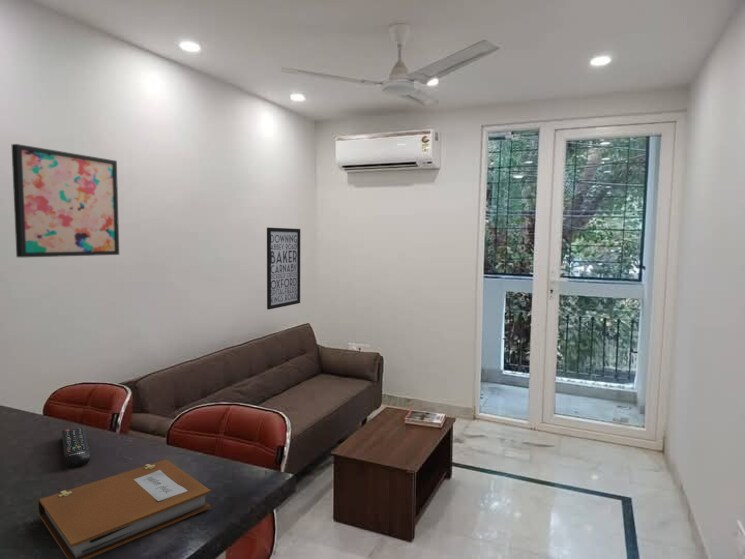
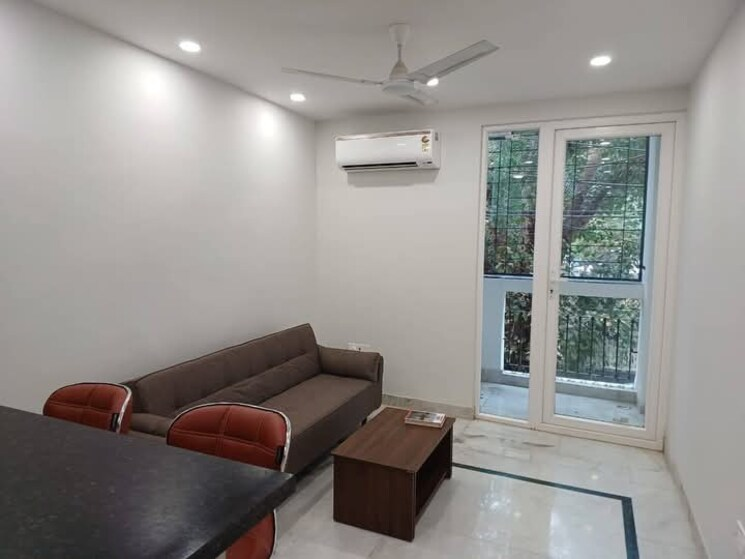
- notebook [37,458,212,559]
- wall art [11,143,120,258]
- remote control [61,426,91,469]
- wall art [266,227,301,310]
